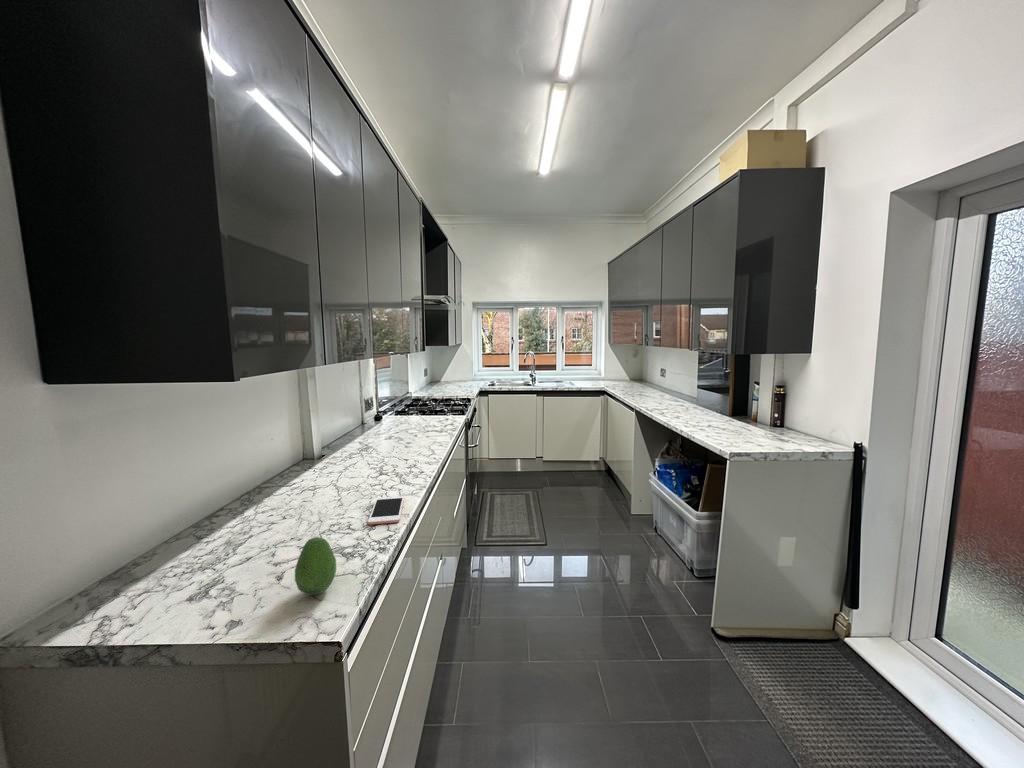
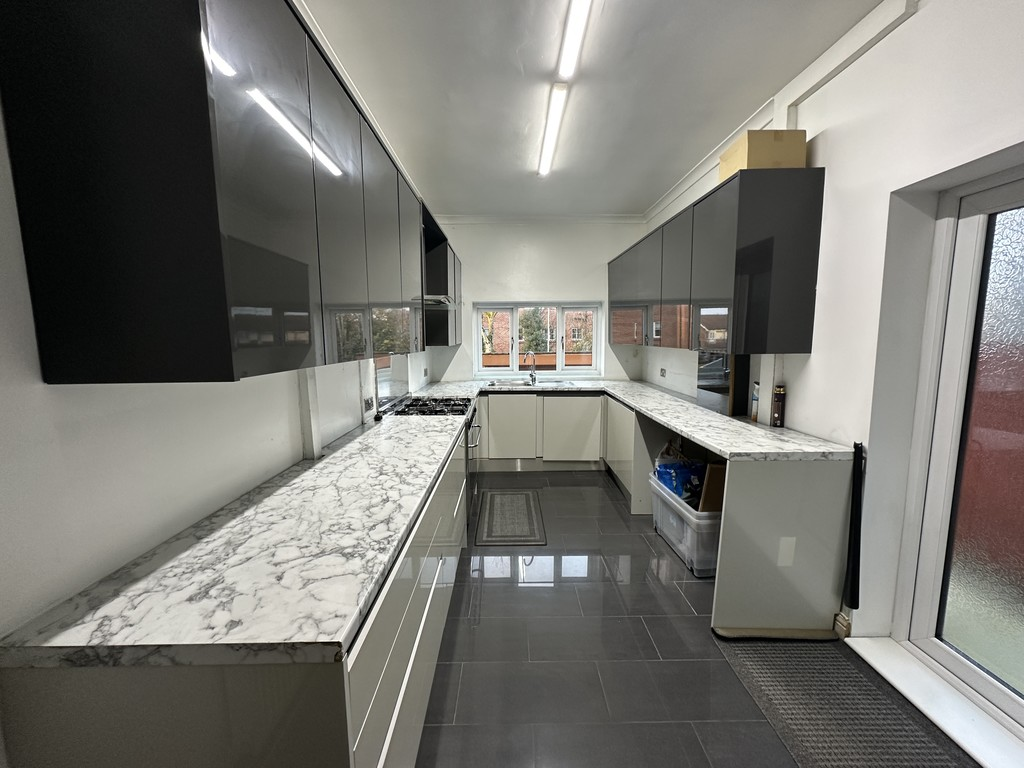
- fruit [294,536,337,596]
- cell phone [367,495,405,525]
